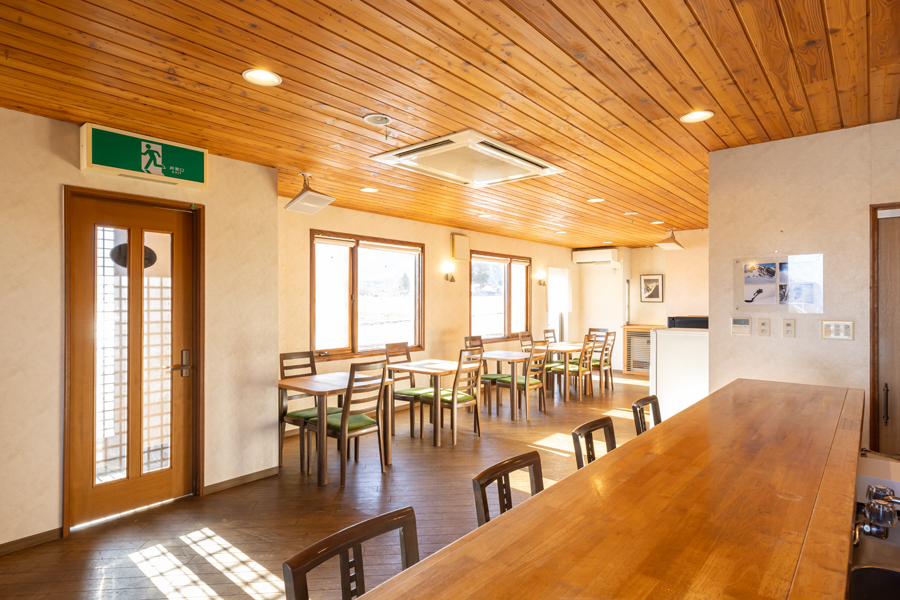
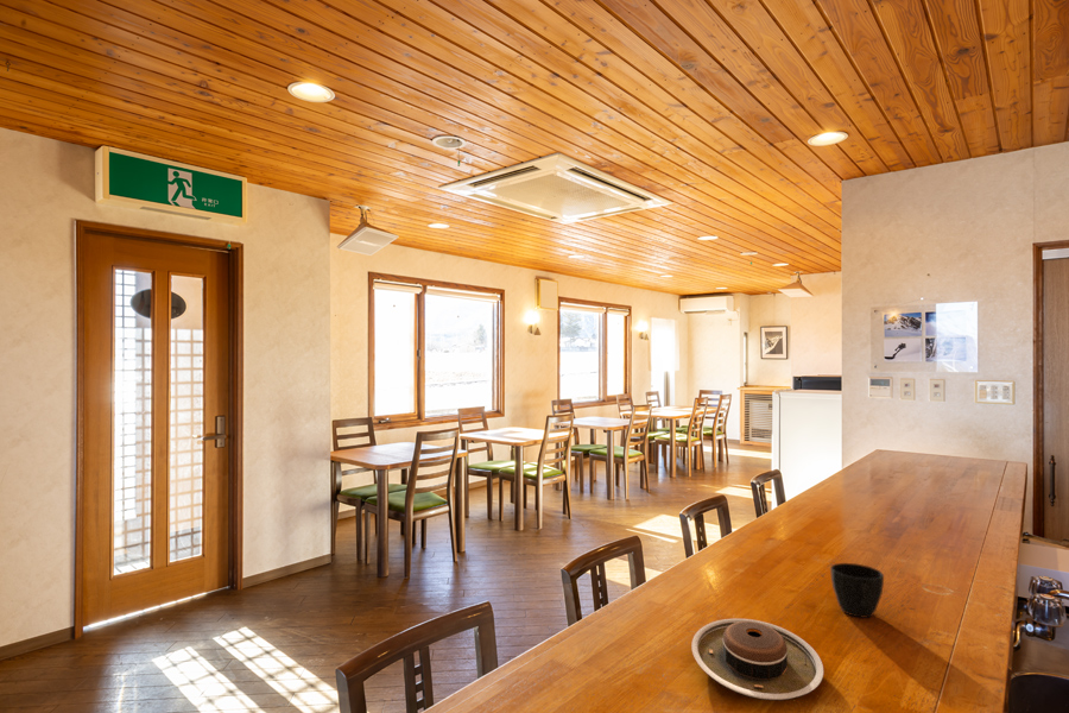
+ plate [690,618,824,701]
+ cup [829,562,885,619]
